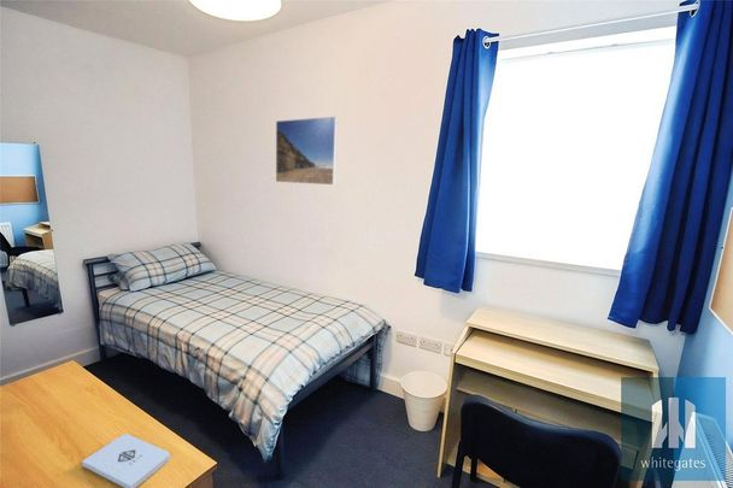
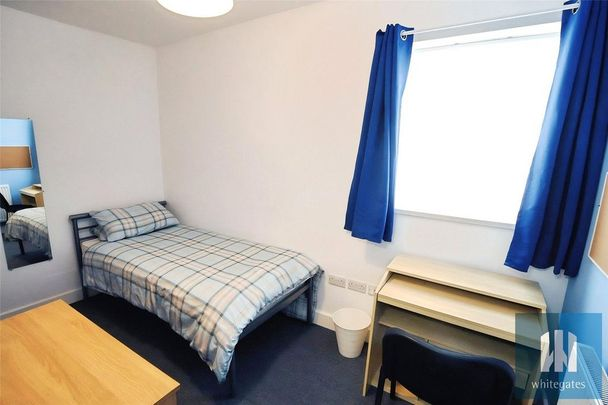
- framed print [275,116,339,186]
- notepad [81,433,171,488]
